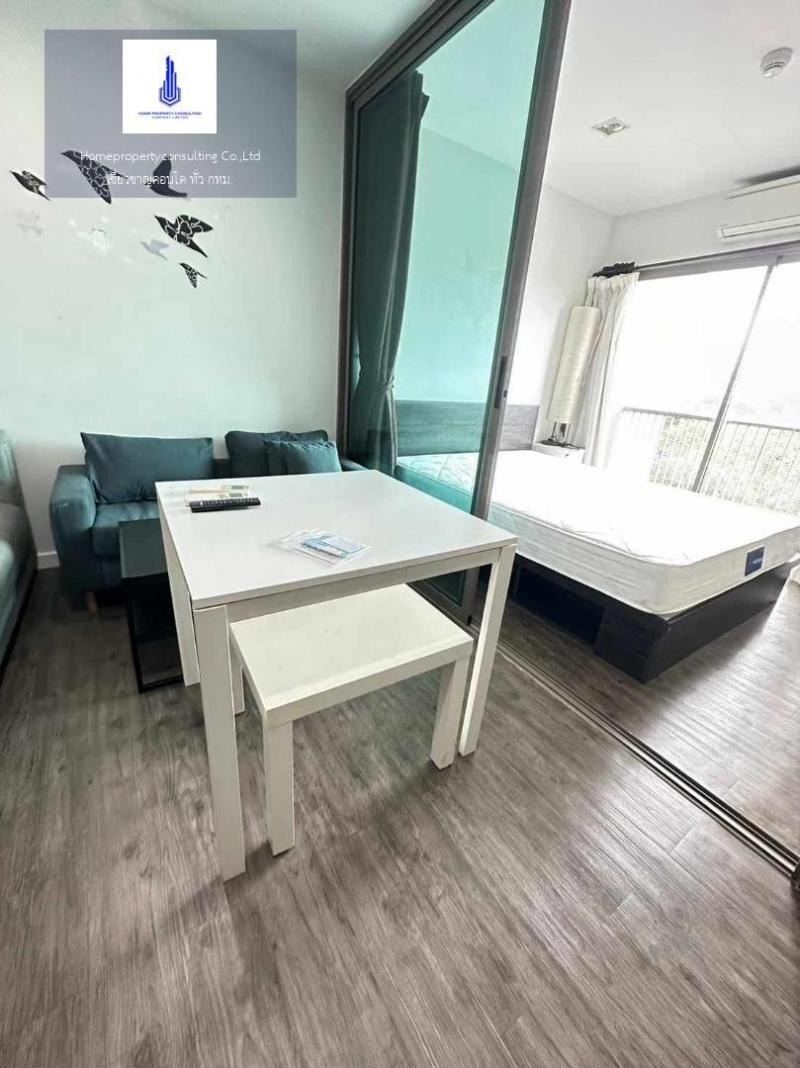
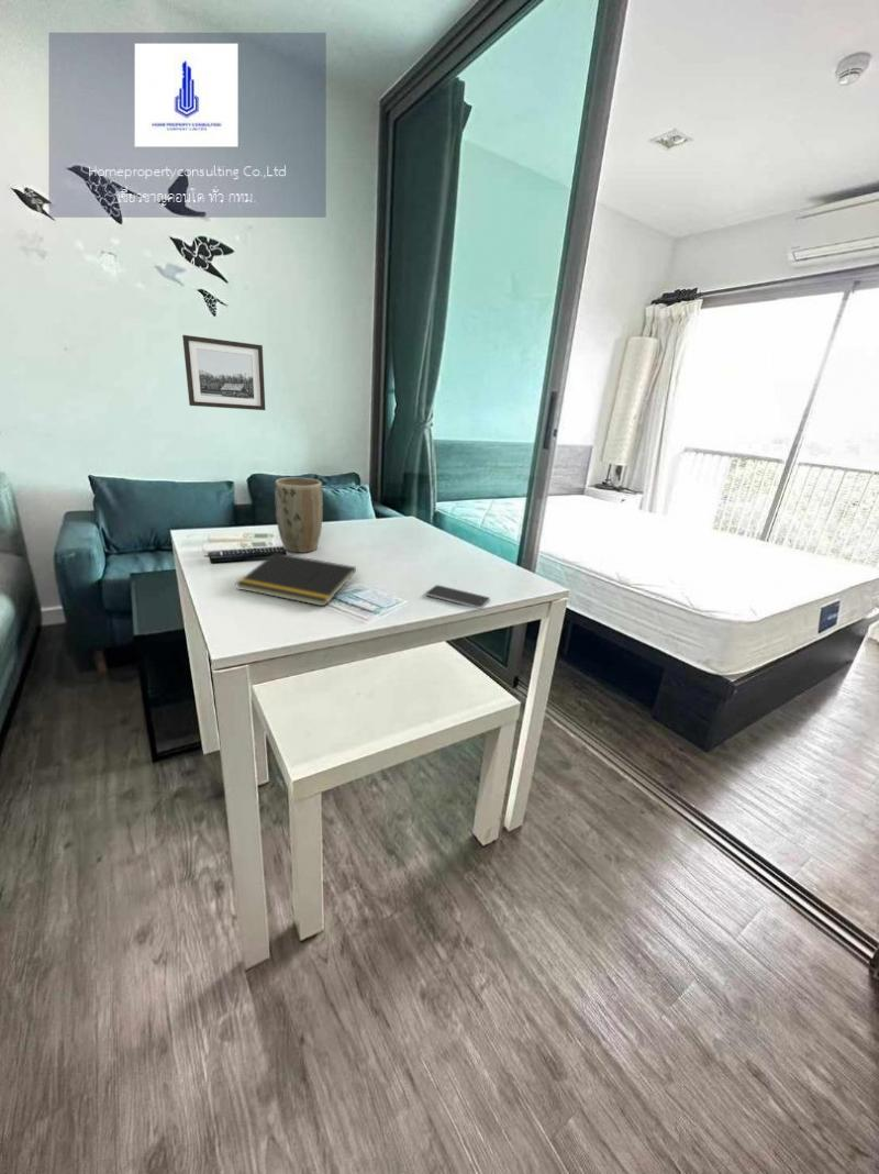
+ wall art [181,334,266,411]
+ plant pot [274,476,324,553]
+ smartphone [424,584,491,609]
+ notepad [235,552,357,608]
